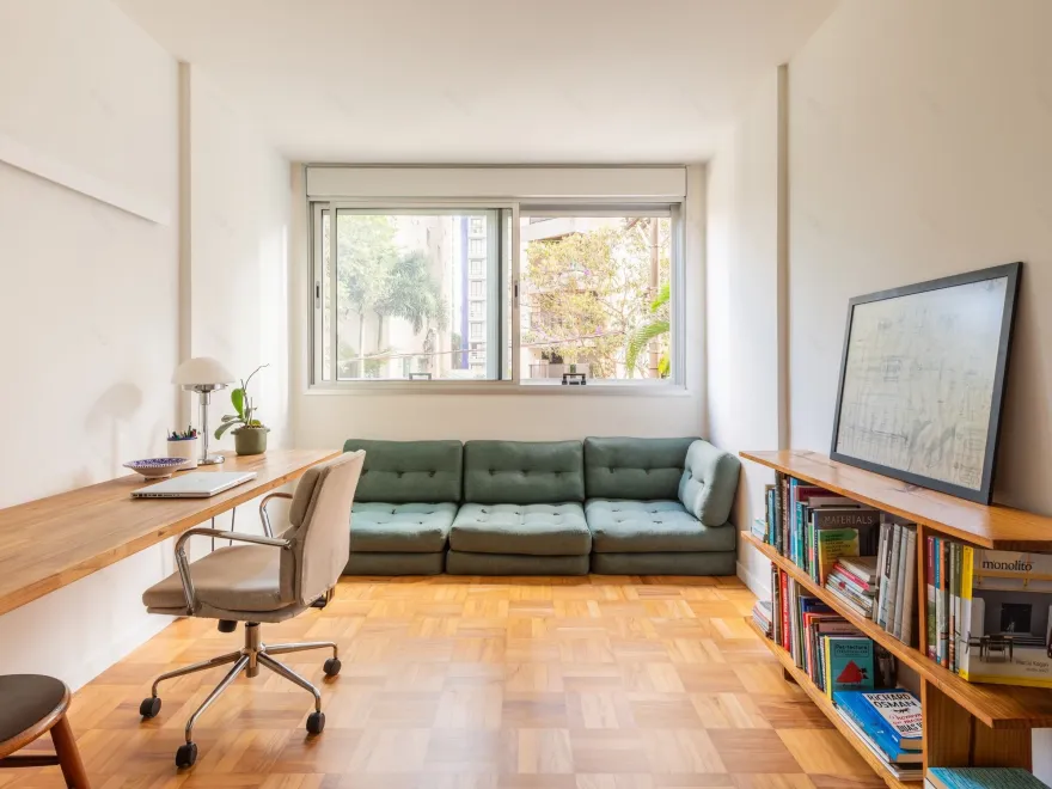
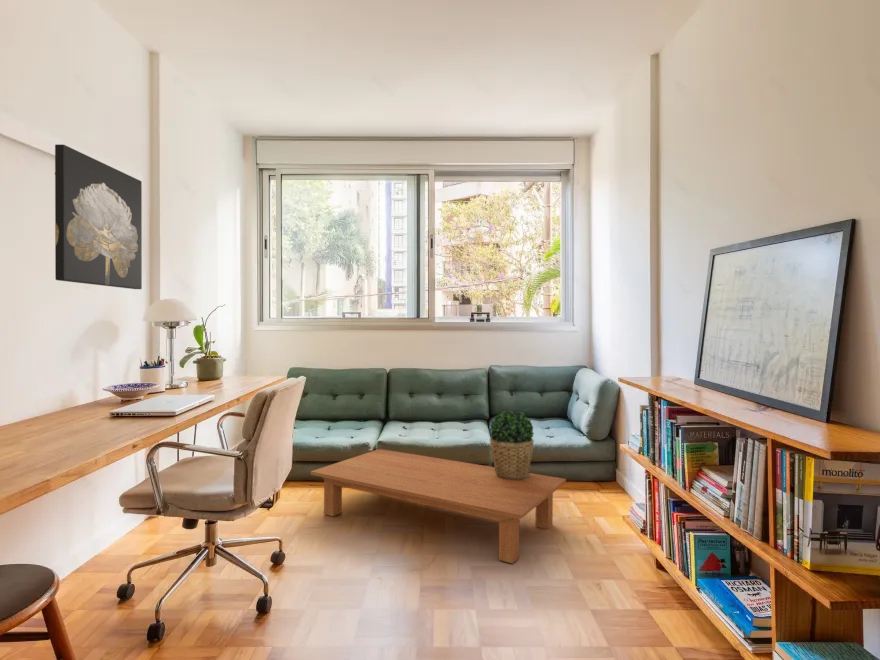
+ potted plant [489,409,535,480]
+ coffee table [310,448,567,564]
+ wall art [54,144,143,290]
